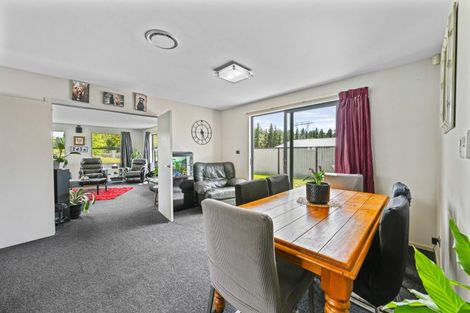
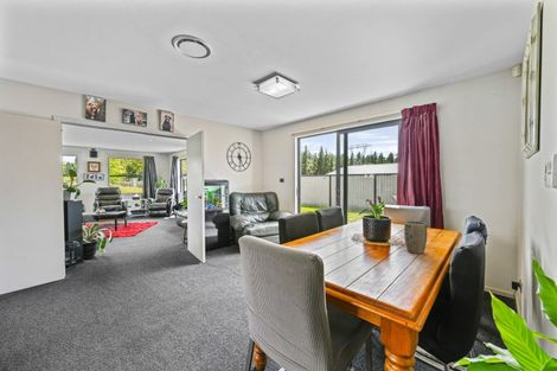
+ plant pot [403,219,428,255]
